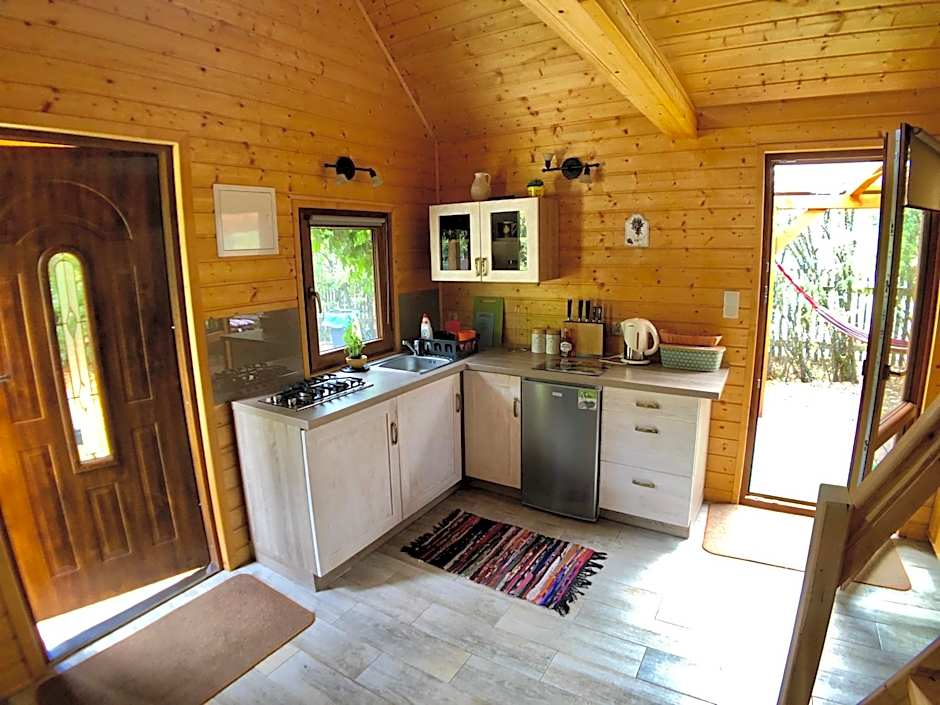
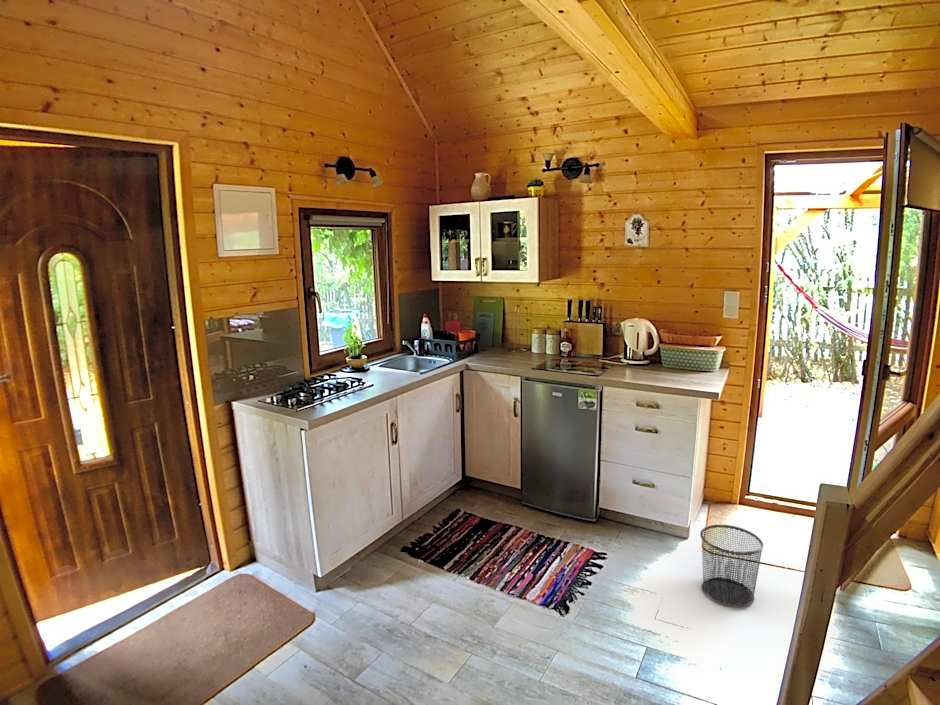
+ waste bin [699,524,764,608]
